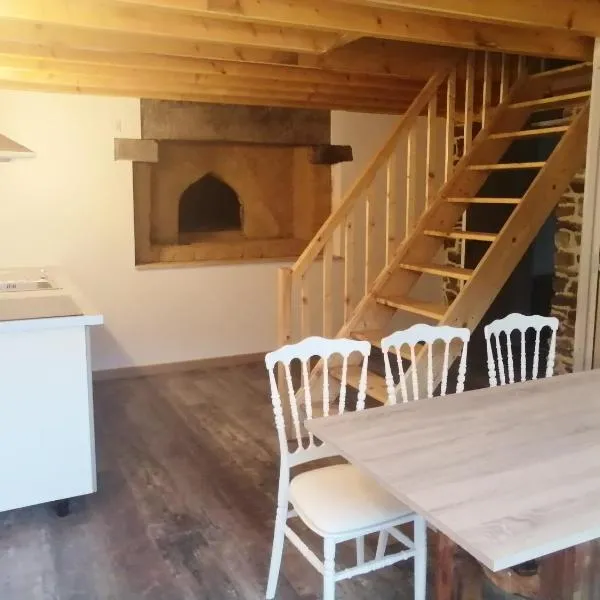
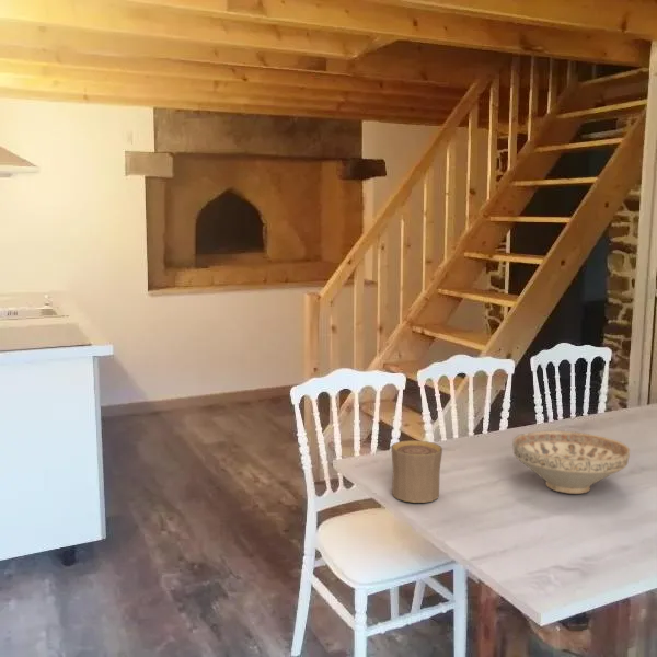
+ decorative bowl [511,429,631,495]
+ cup [390,439,443,504]
